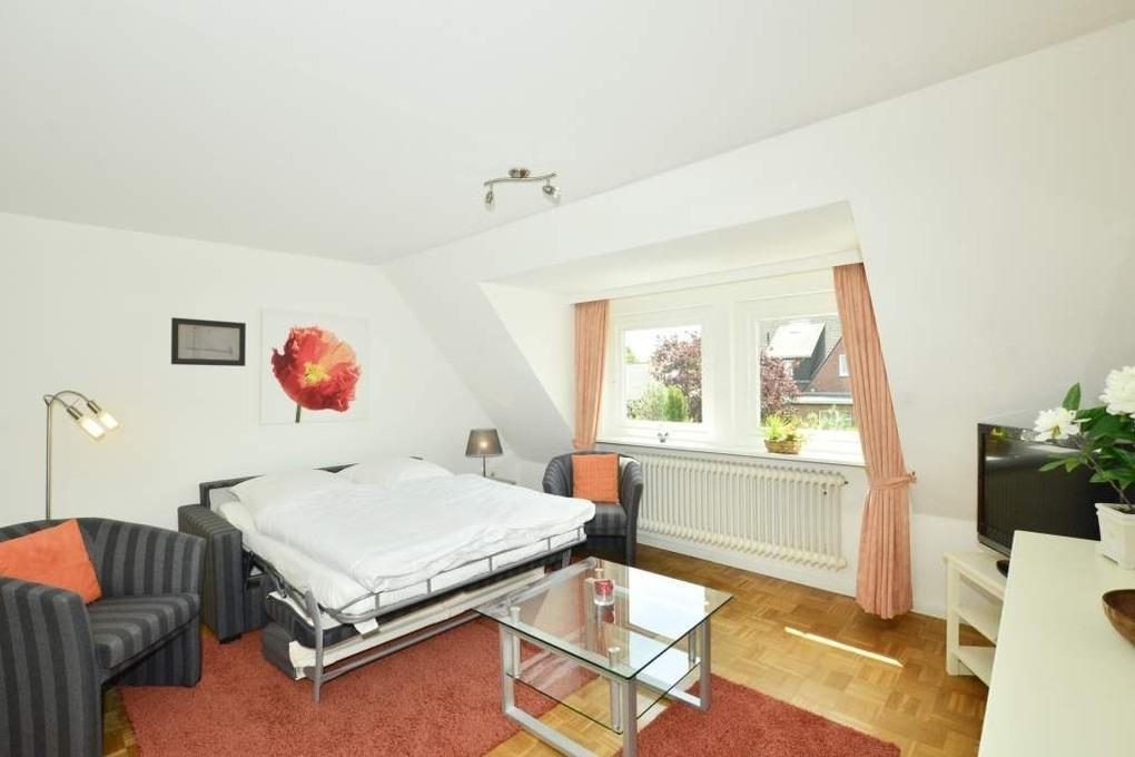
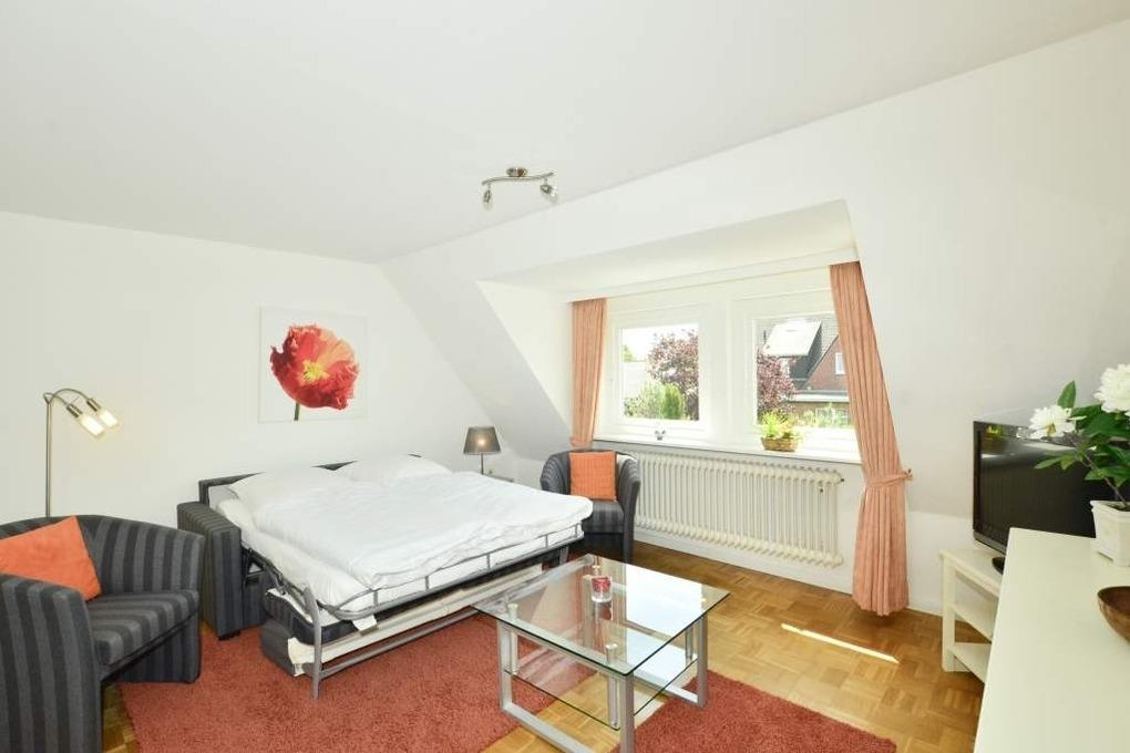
- wall art [170,316,247,367]
